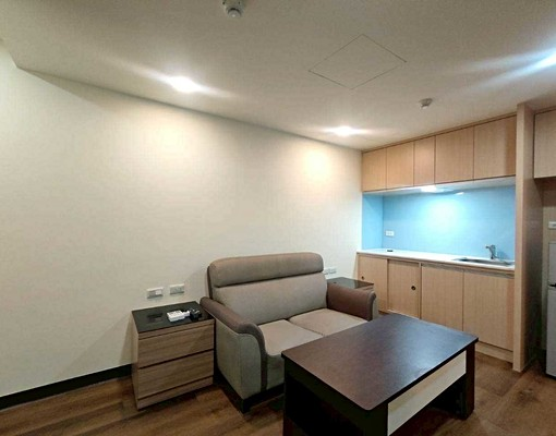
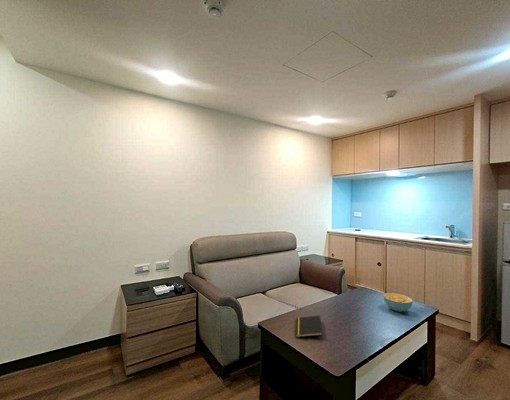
+ notepad [295,315,324,338]
+ cereal bowl [383,292,414,313]
